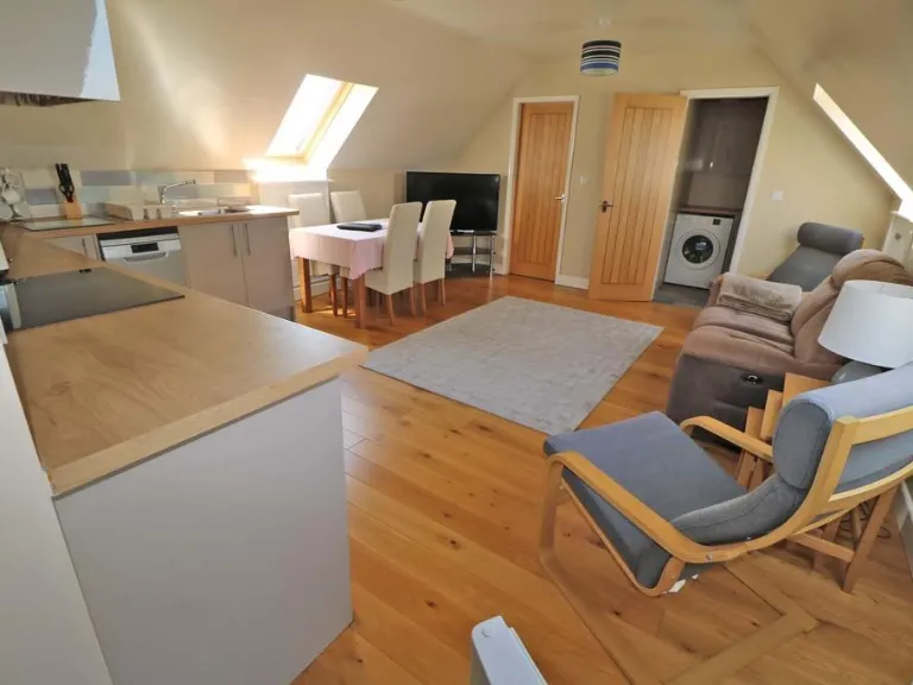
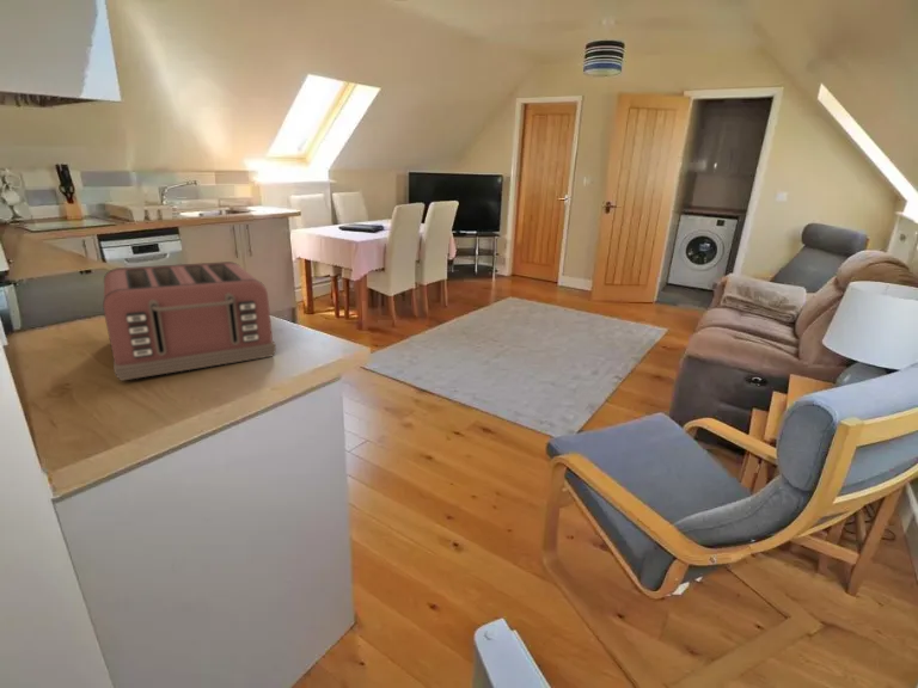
+ toaster [102,260,277,382]
